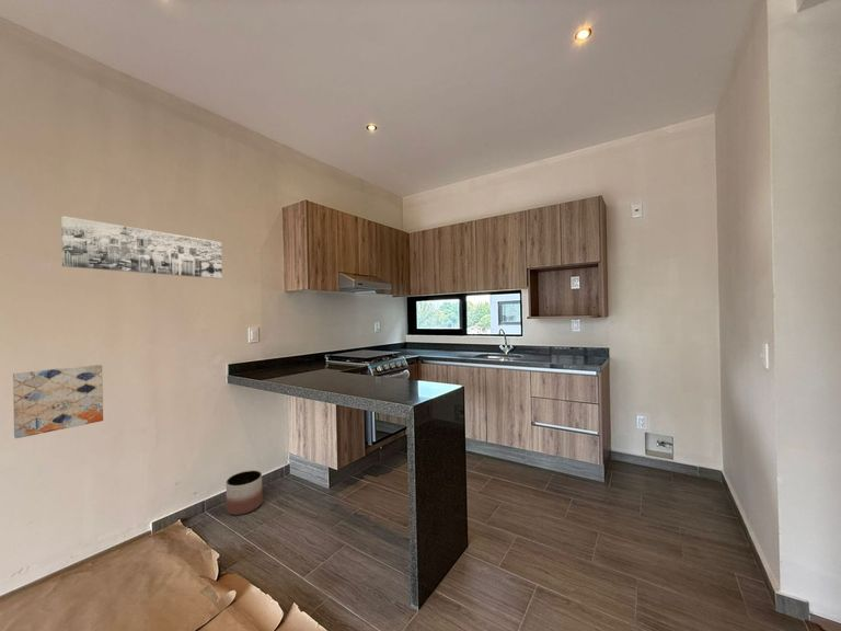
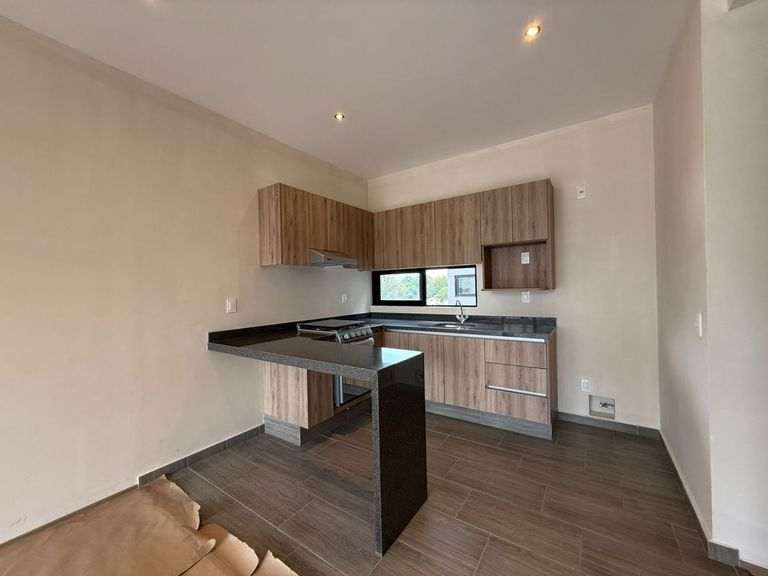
- planter [226,470,264,516]
- wall art [60,215,223,279]
- wall art [12,364,104,439]
